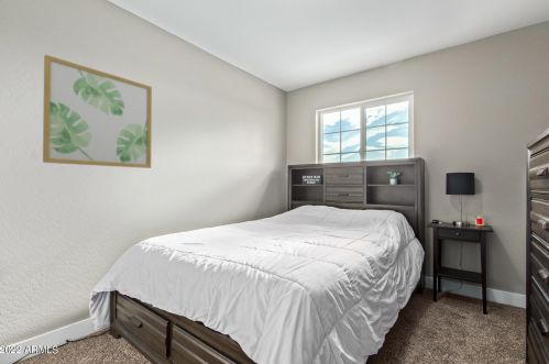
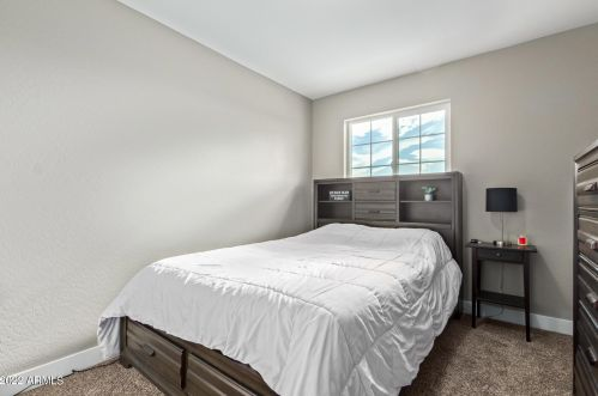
- wall art [42,54,153,169]
